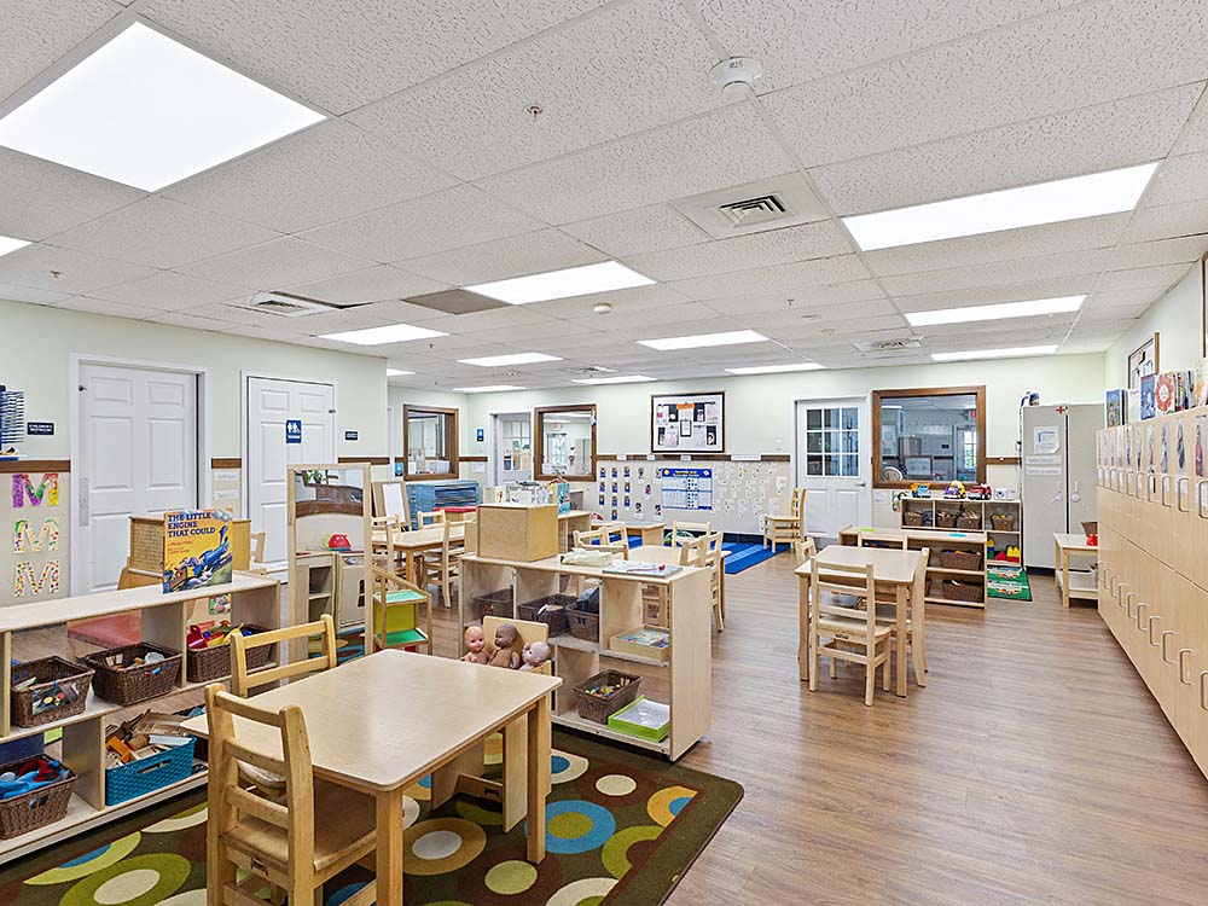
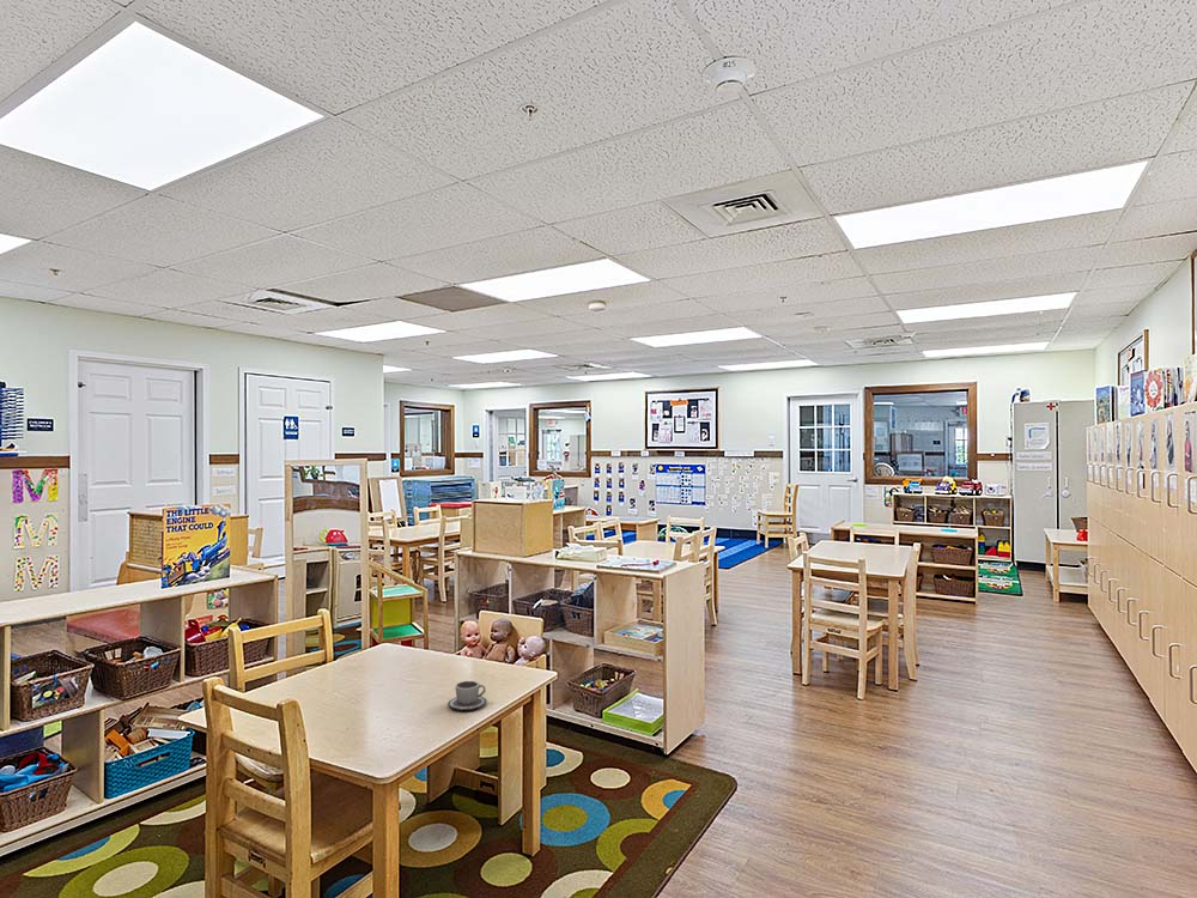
+ cup [446,680,488,711]
